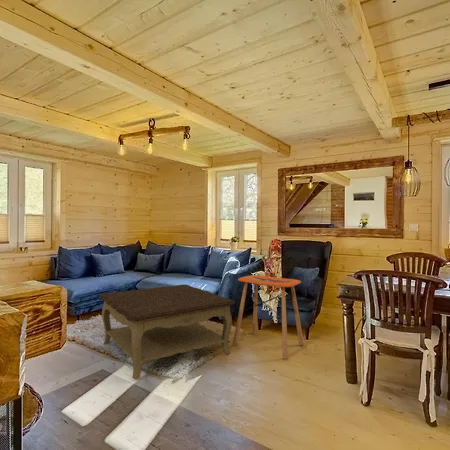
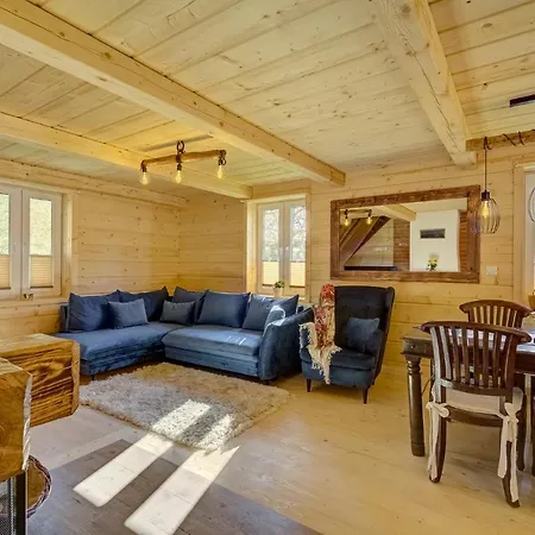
- coffee table [98,284,236,380]
- side table [232,274,305,360]
